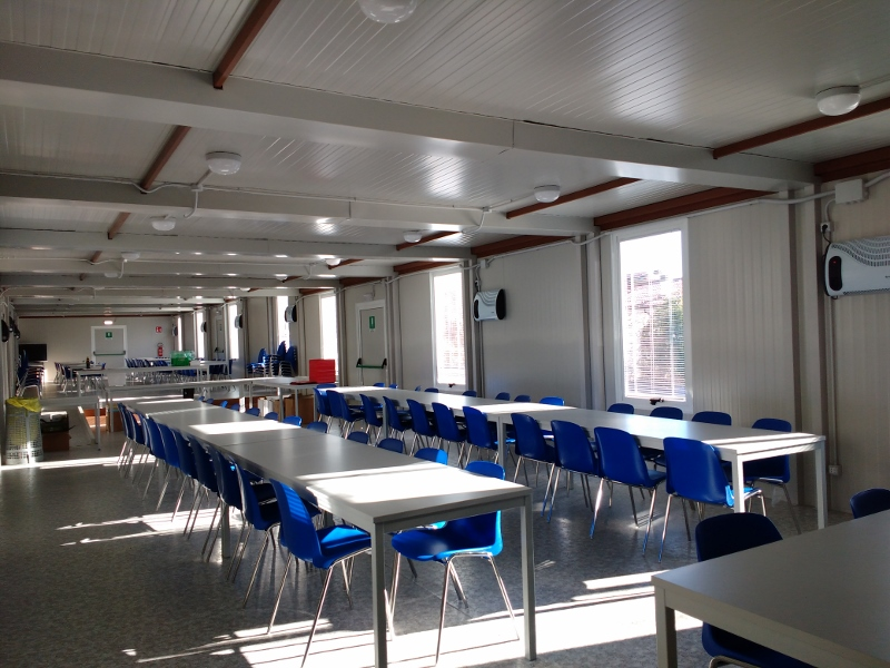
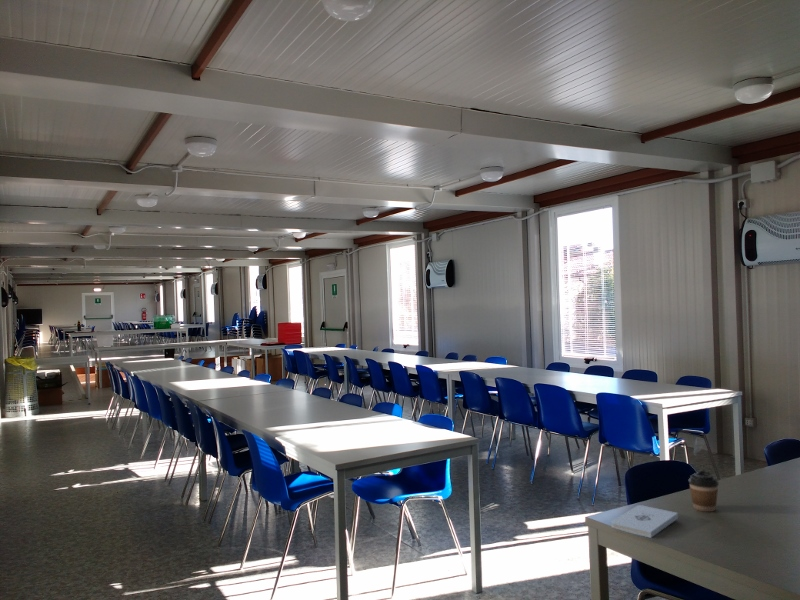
+ coffee cup [688,469,720,513]
+ notepad [610,504,679,539]
